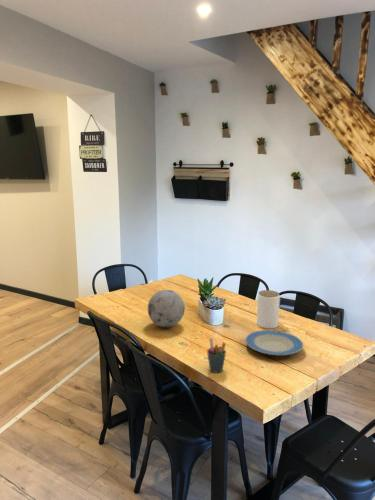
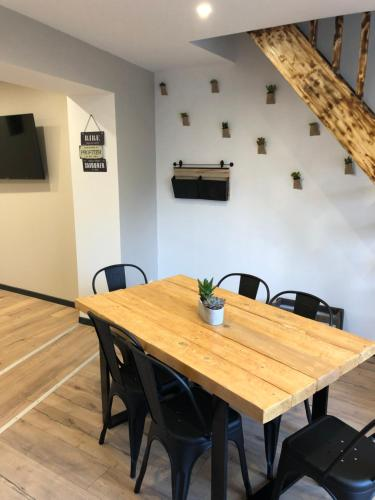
- pen holder [206,337,227,374]
- plate [244,329,304,356]
- jar [256,289,281,329]
- decorative orb [147,289,186,328]
